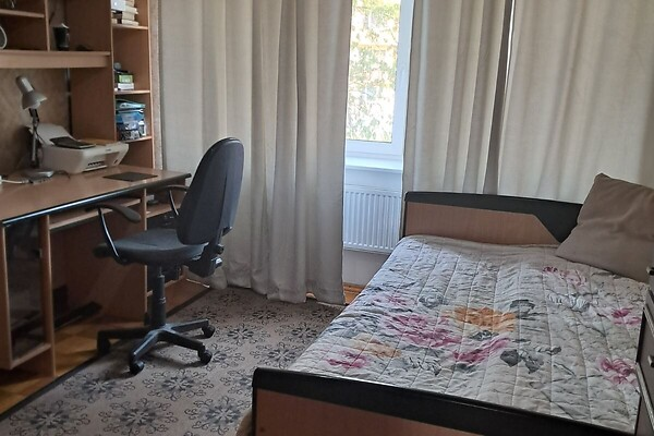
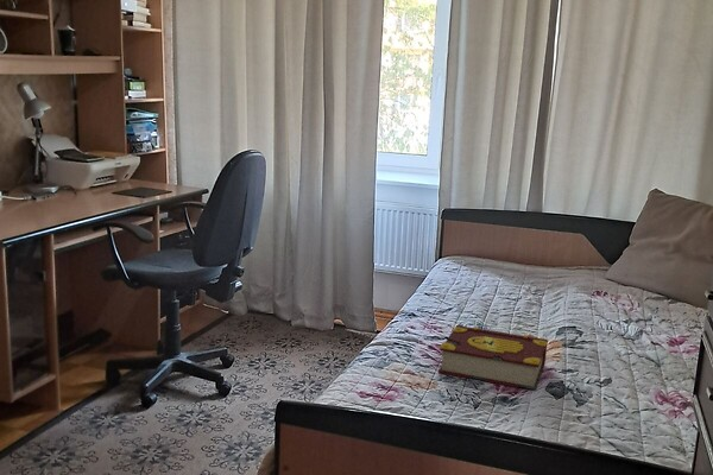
+ book [437,324,549,391]
